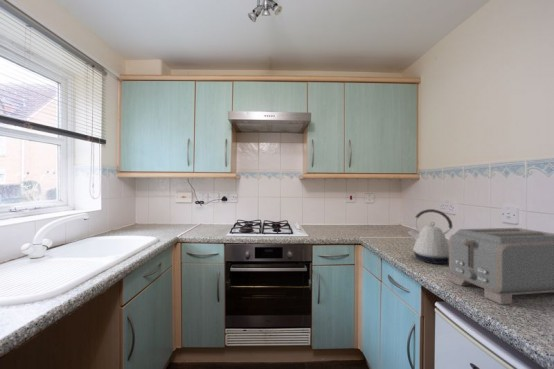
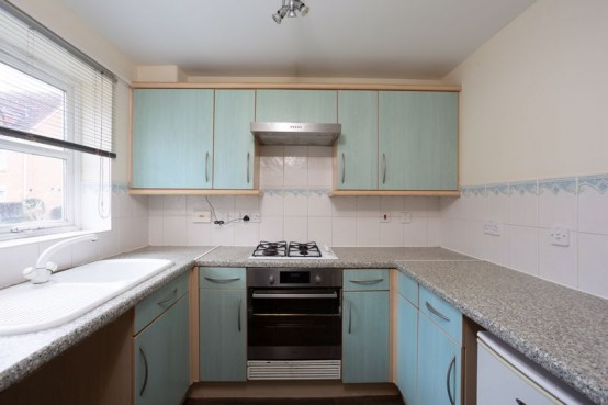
- toaster [448,227,554,306]
- kettle [407,208,453,265]
